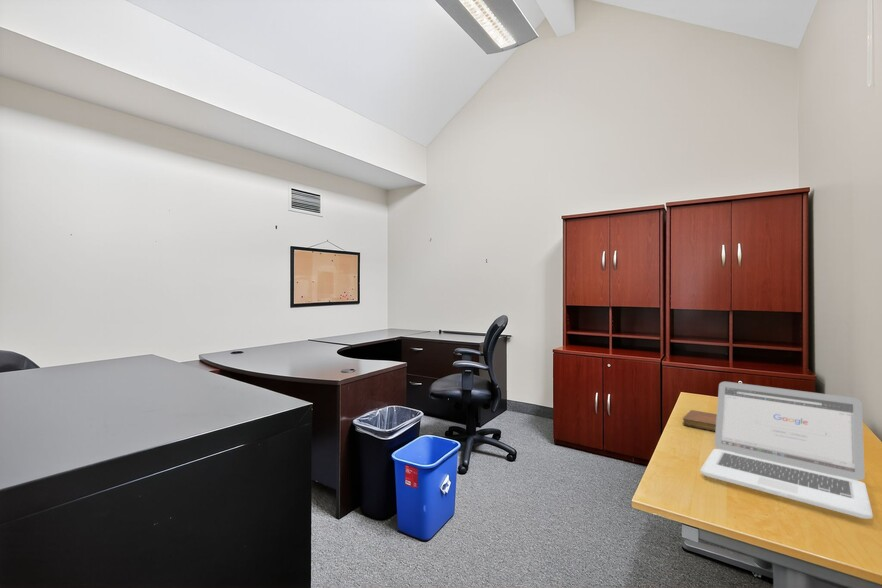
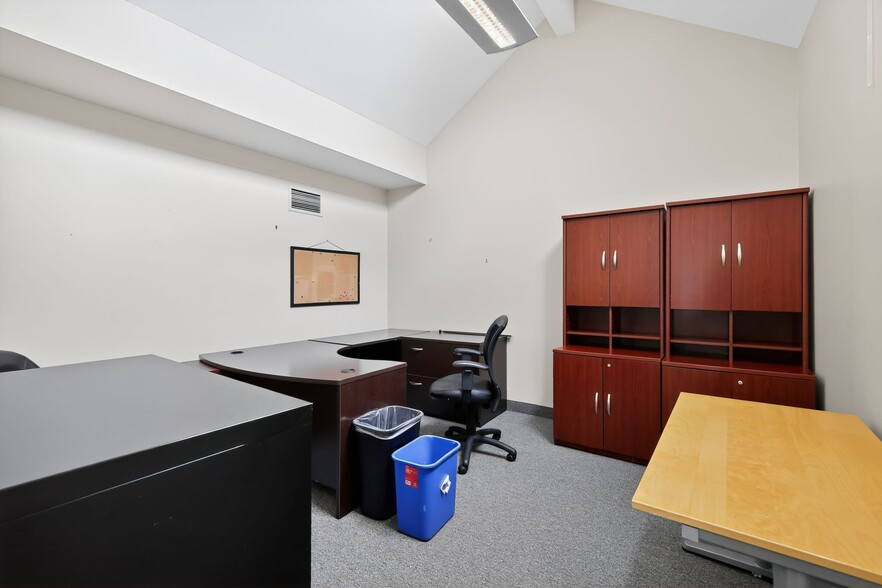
- laptop [699,381,874,520]
- notebook [682,409,717,432]
